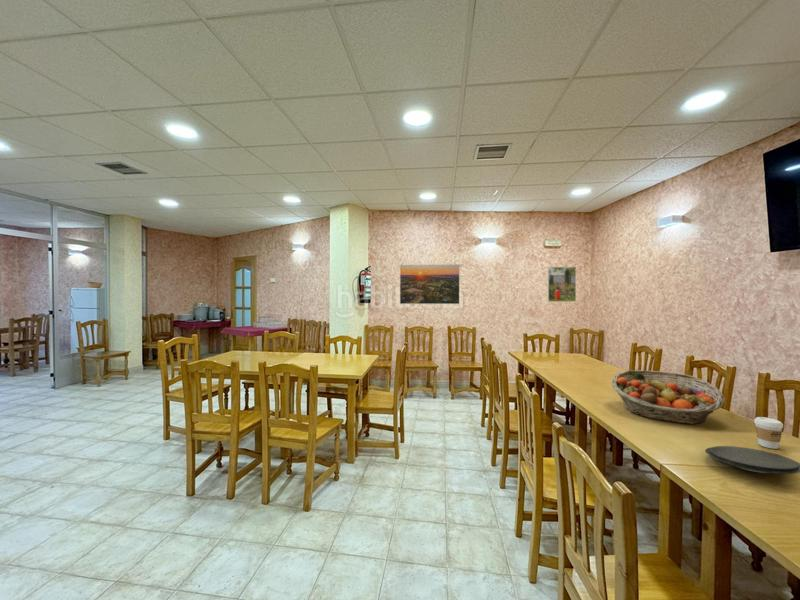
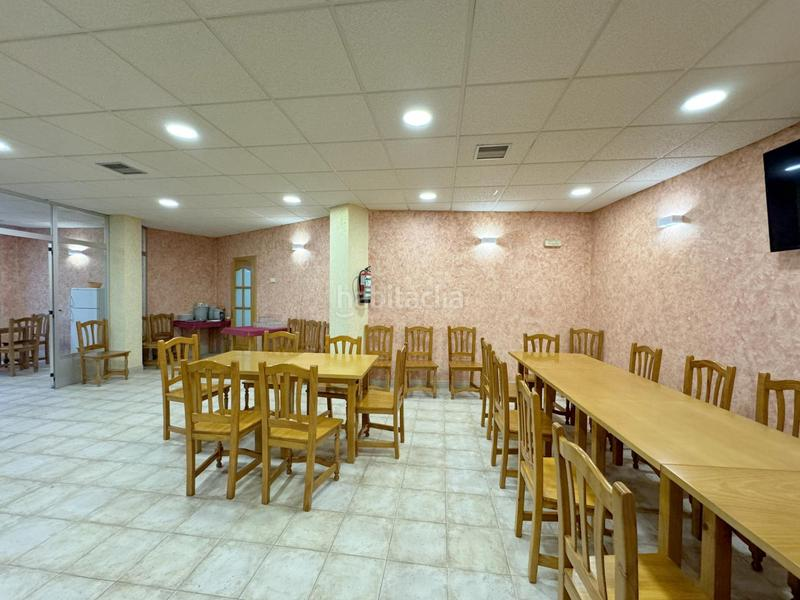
- plate [704,445,800,475]
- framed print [547,266,577,303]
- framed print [399,263,460,305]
- coffee cup [753,416,784,450]
- fruit basket [611,369,726,425]
